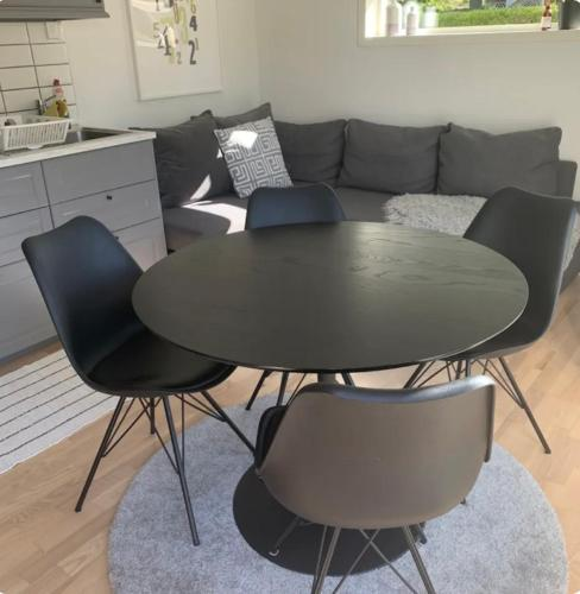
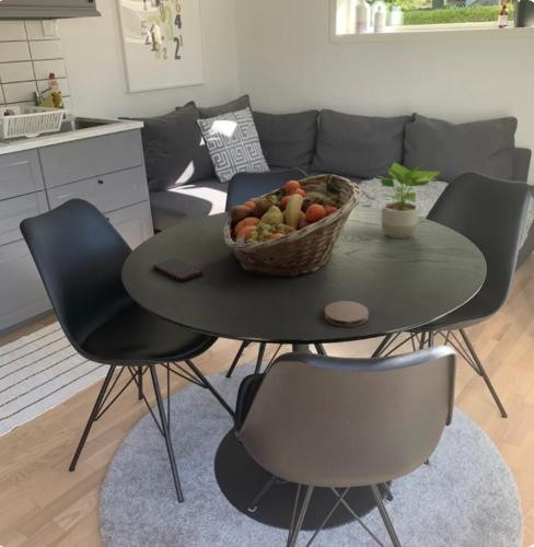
+ potted plant [376,161,441,240]
+ smartphone [152,257,204,282]
+ coaster [324,300,370,328]
+ fruit basket [222,173,363,280]
